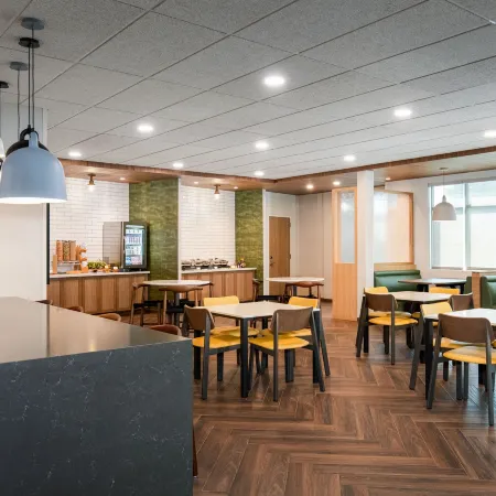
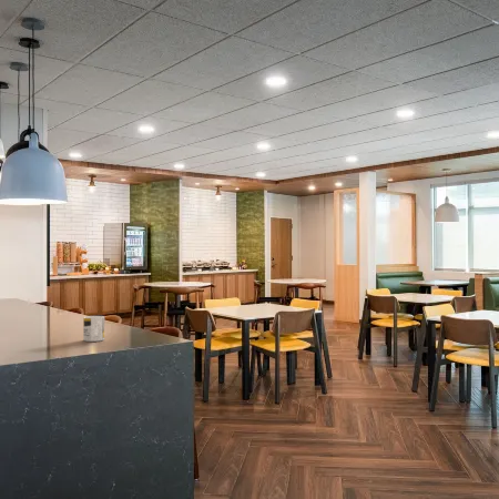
+ mug [82,315,105,343]
